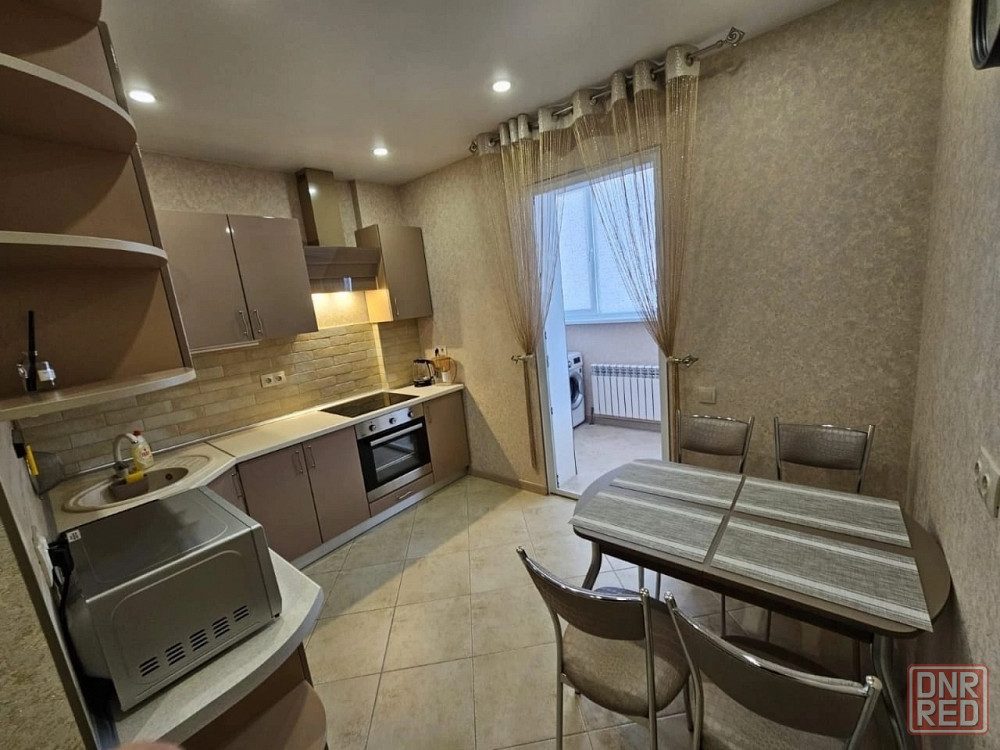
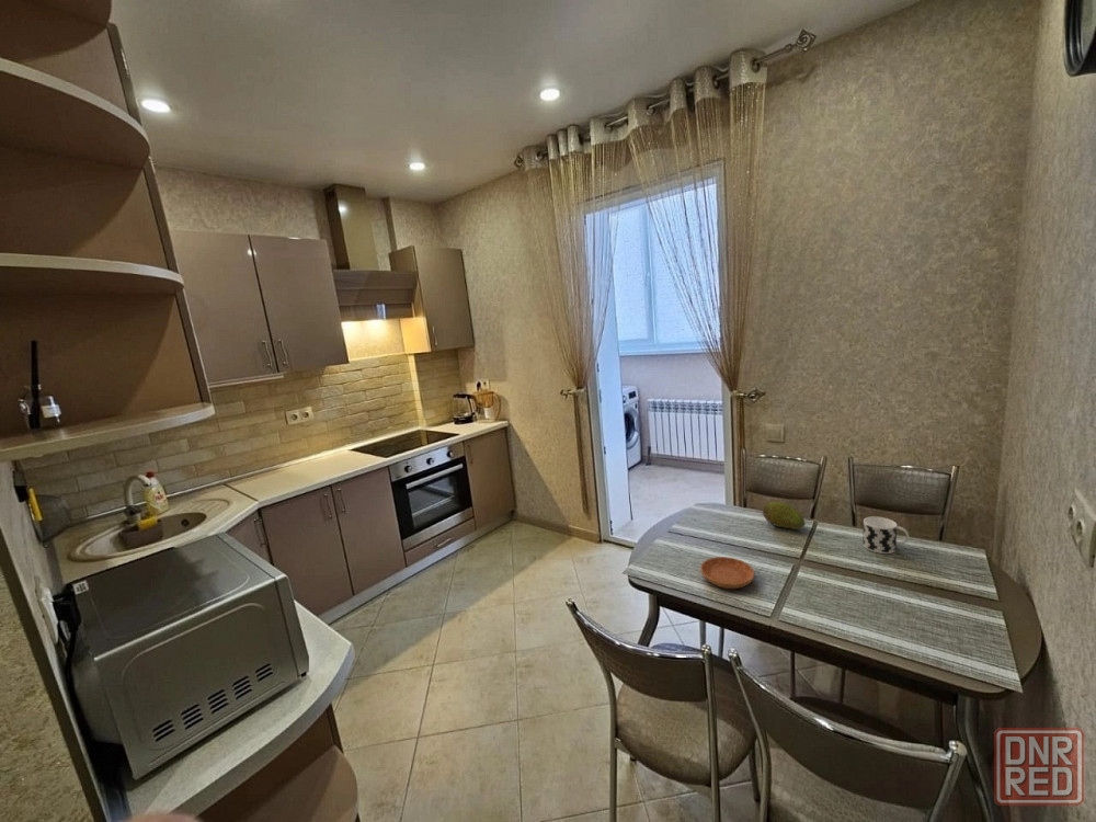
+ fruit [762,501,807,530]
+ saucer [699,556,755,590]
+ cup [861,515,910,555]
